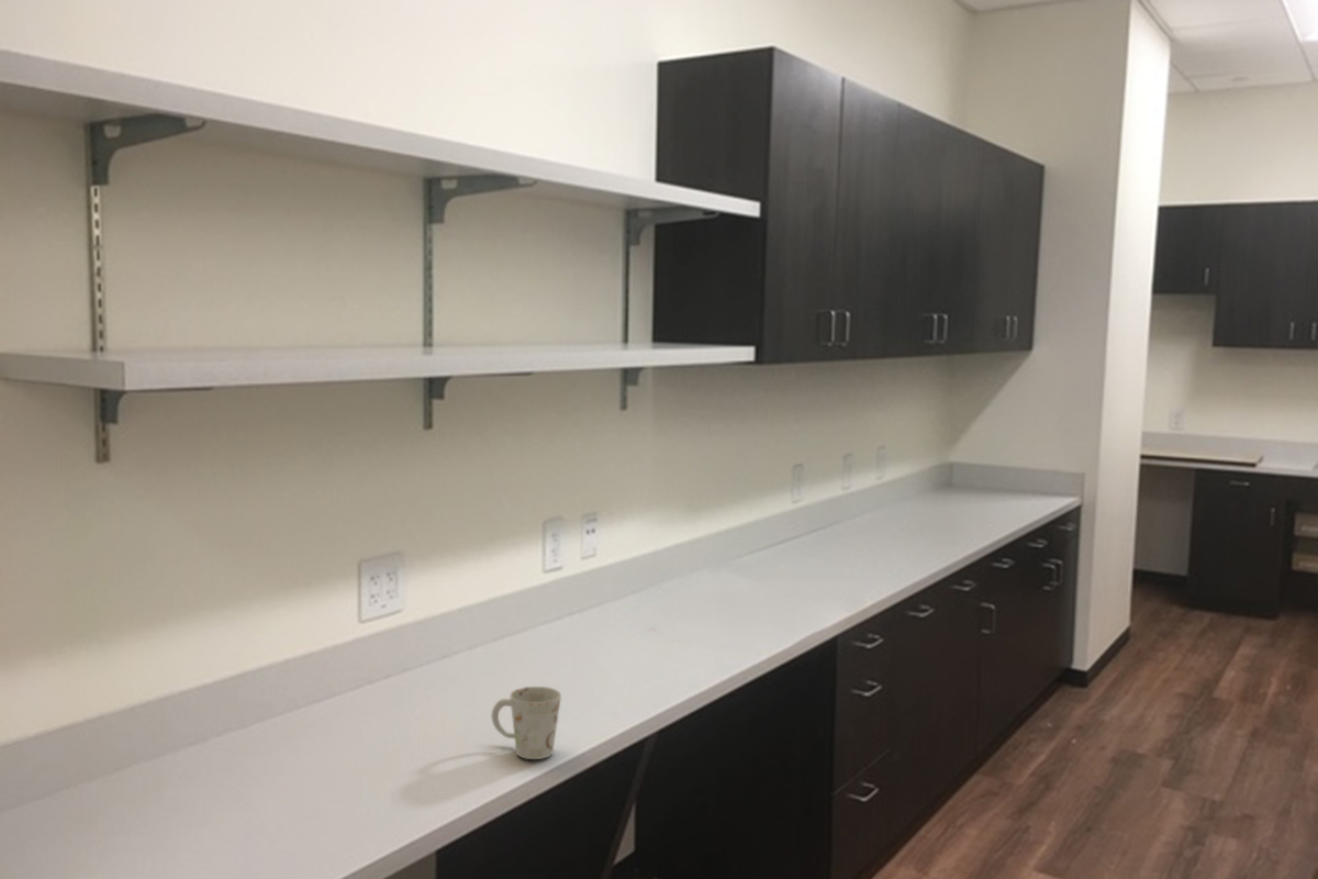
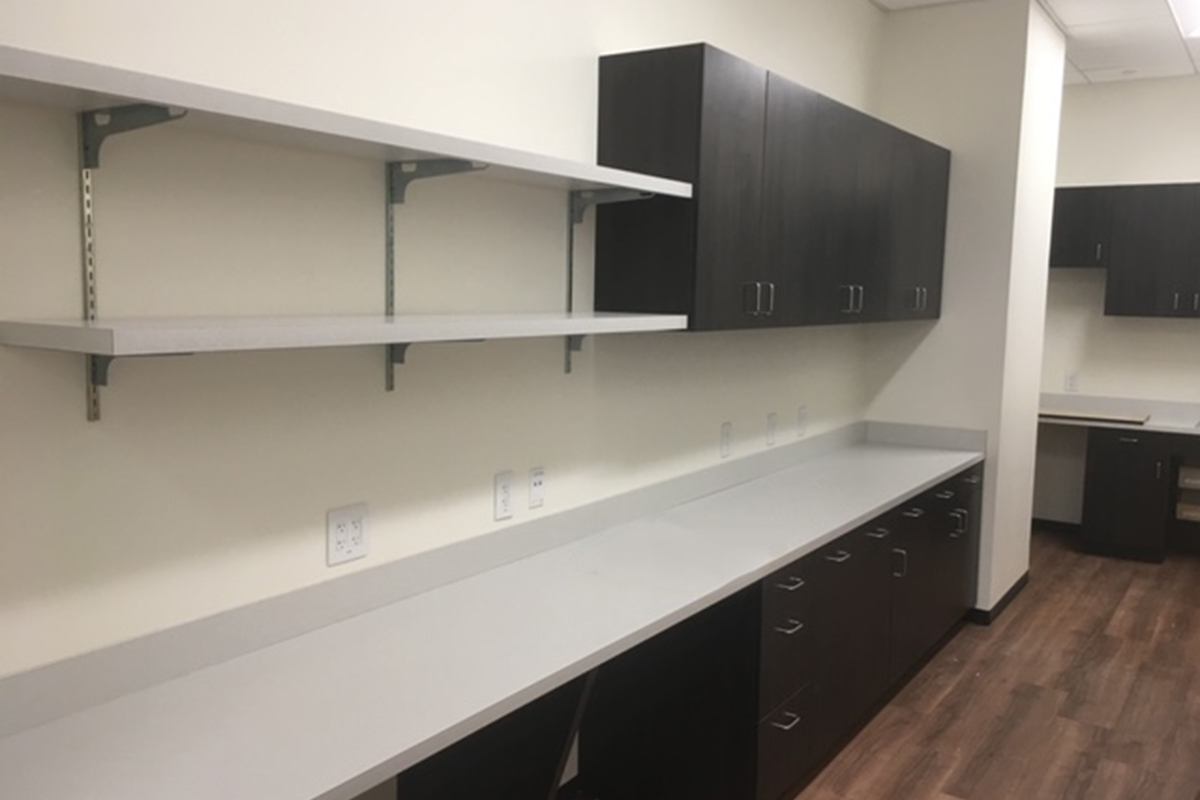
- mug [491,686,562,760]
